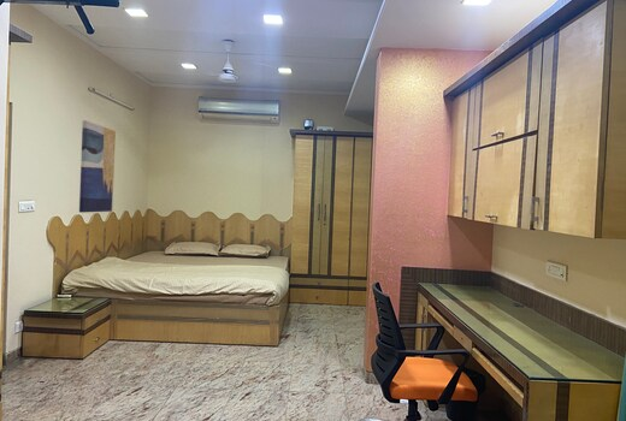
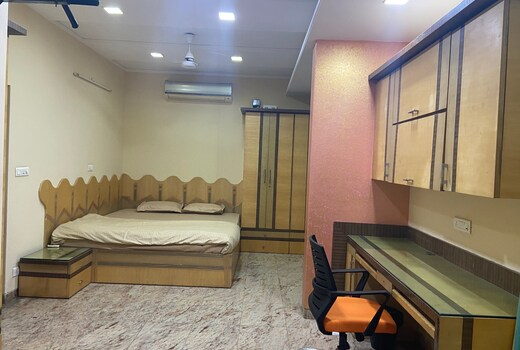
- wall art [78,119,117,214]
